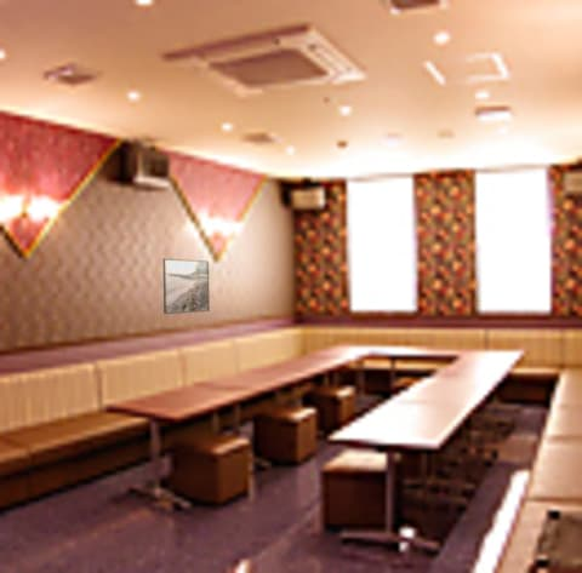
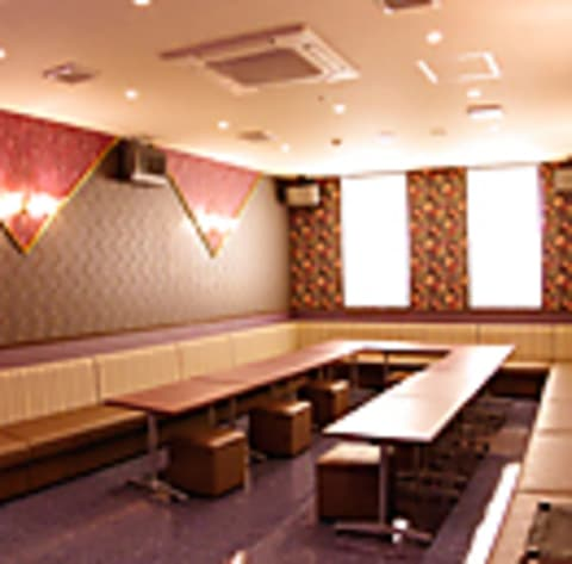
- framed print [162,258,211,315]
